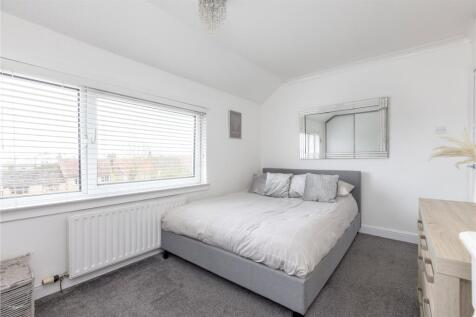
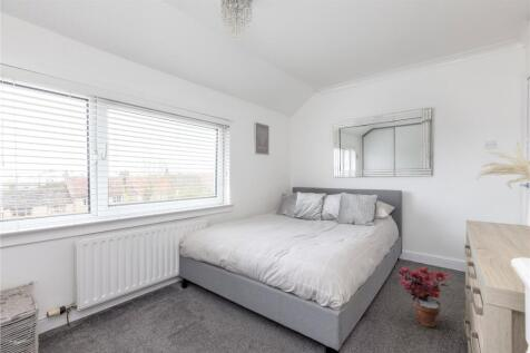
+ potted plant [395,265,452,329]
